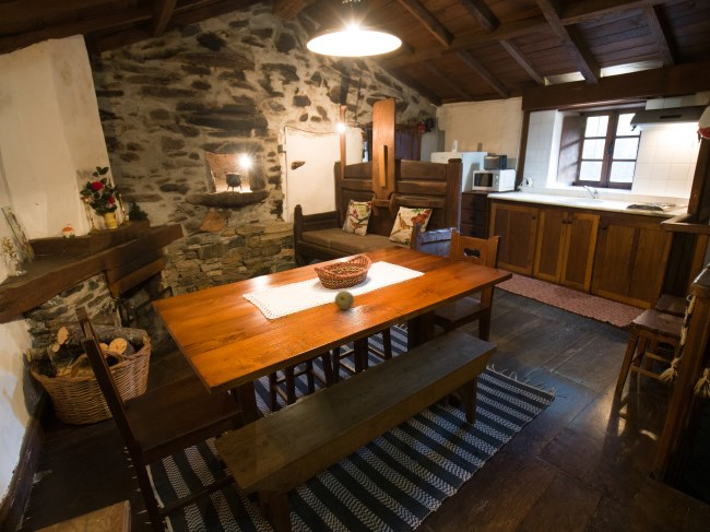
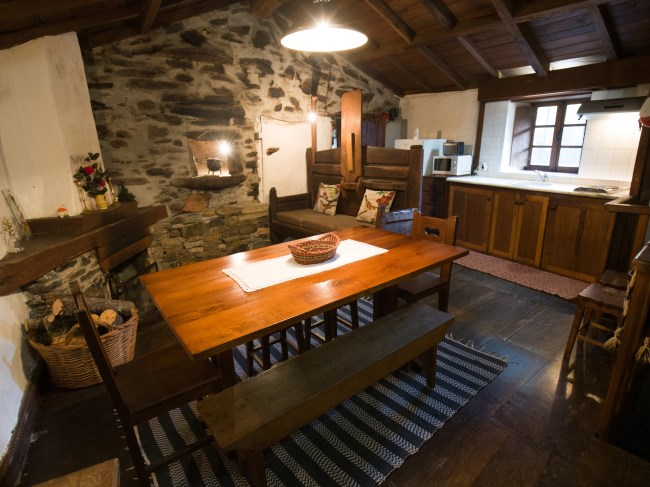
- fruit [334,289,355,311]
